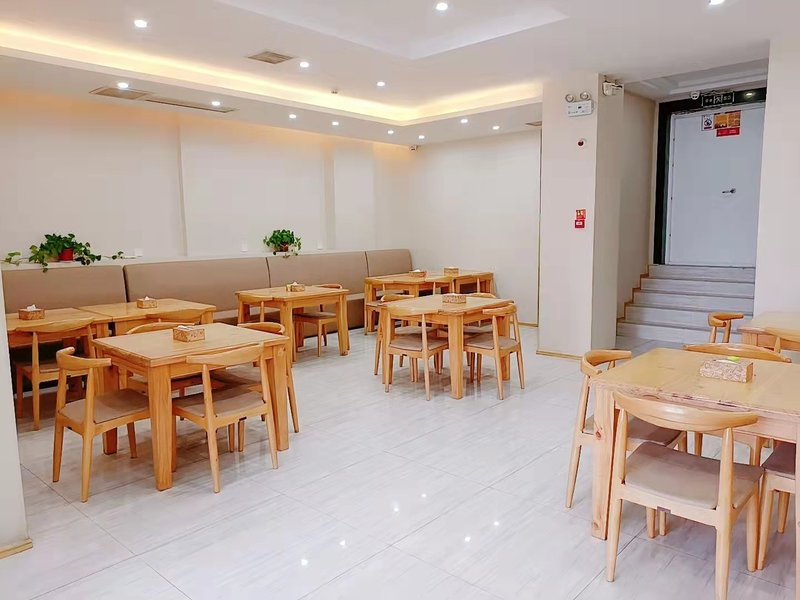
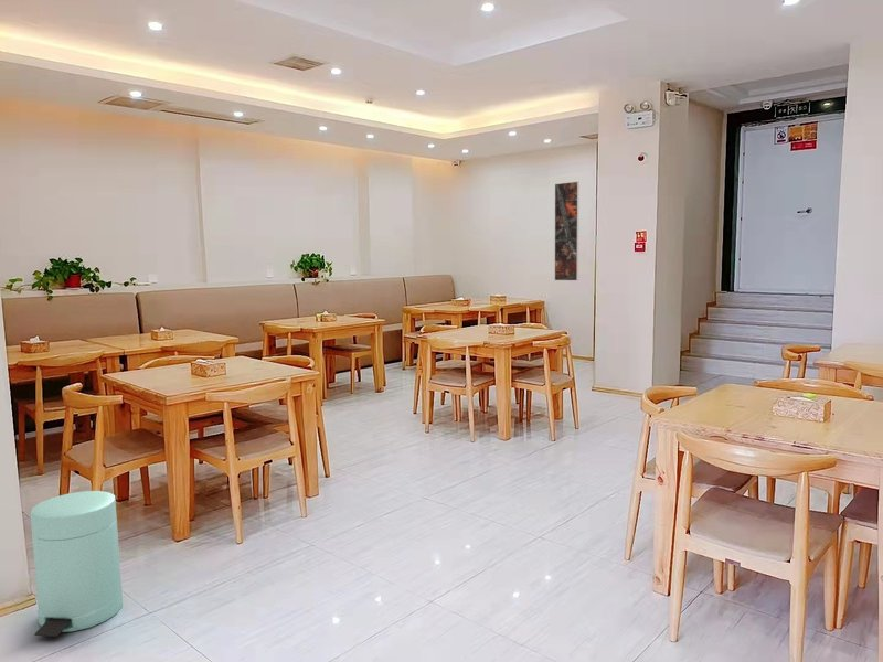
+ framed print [554,181,581,281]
+ trash can [29,490,124,638]
